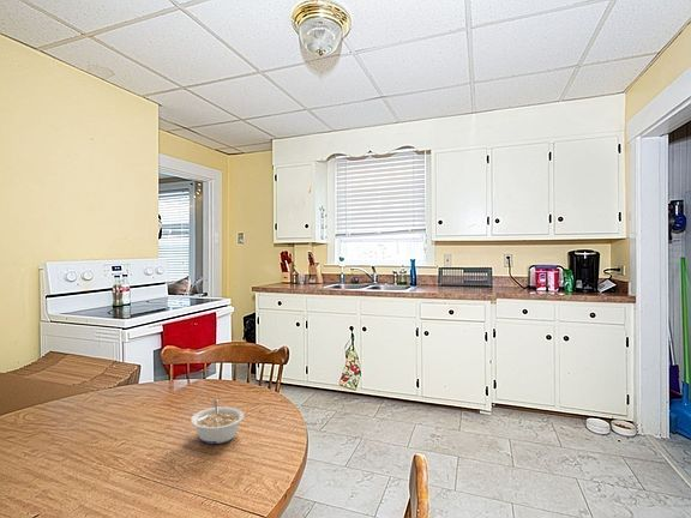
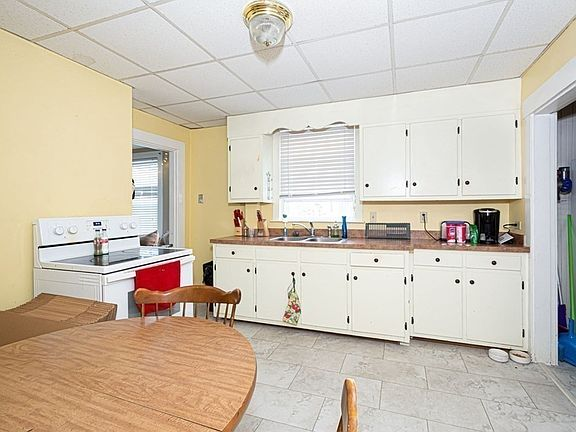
- legume [190,398,245,445]
